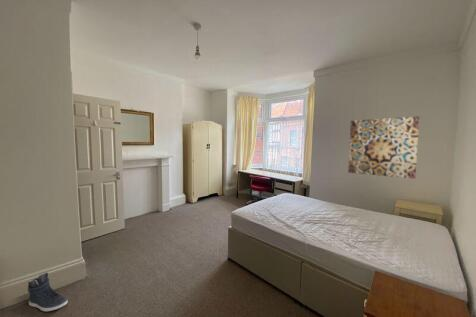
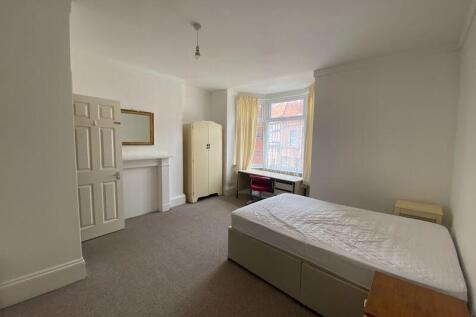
- wall art [347,115,420,180]
- sneaker [27,272,68,313]
